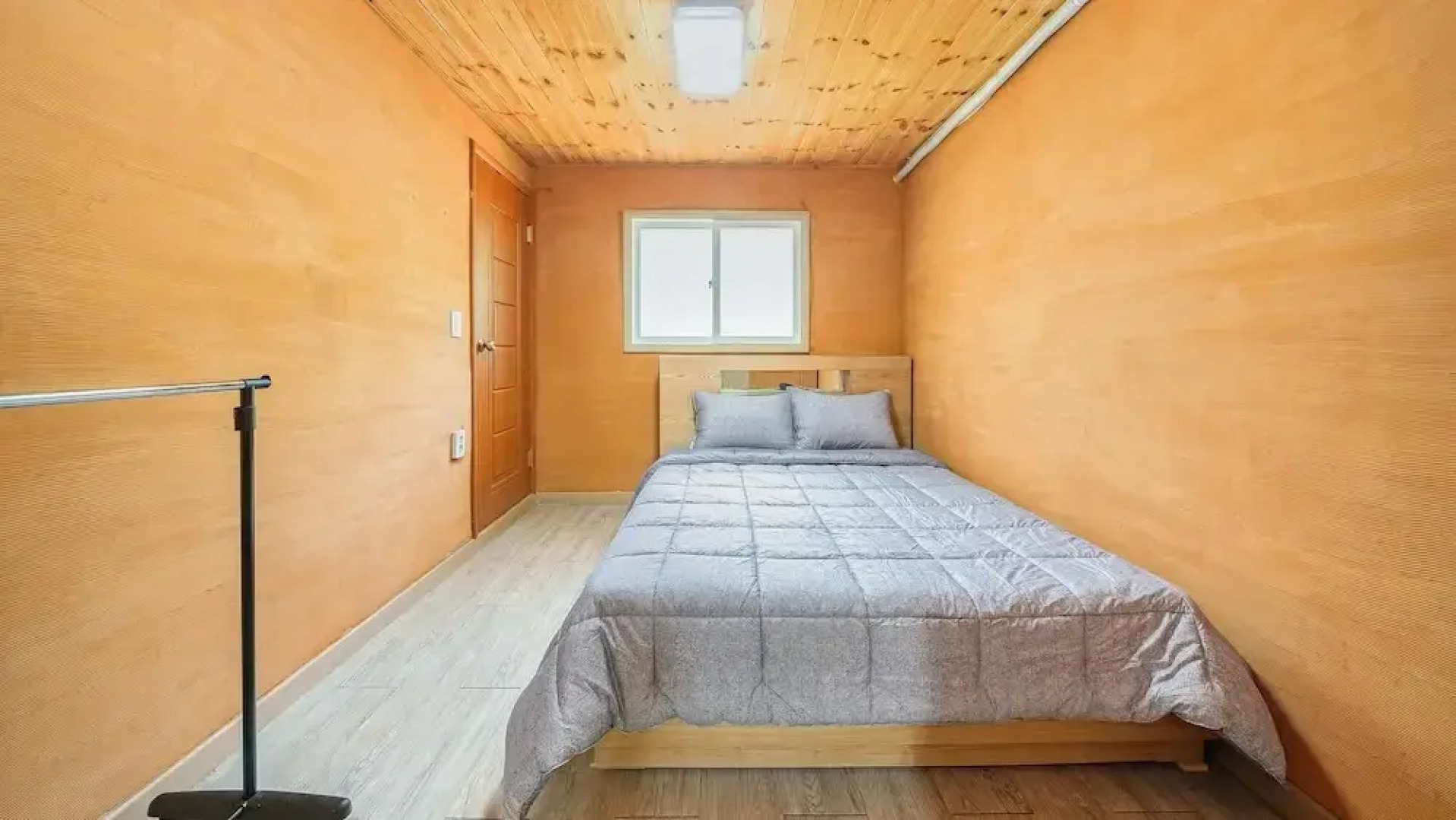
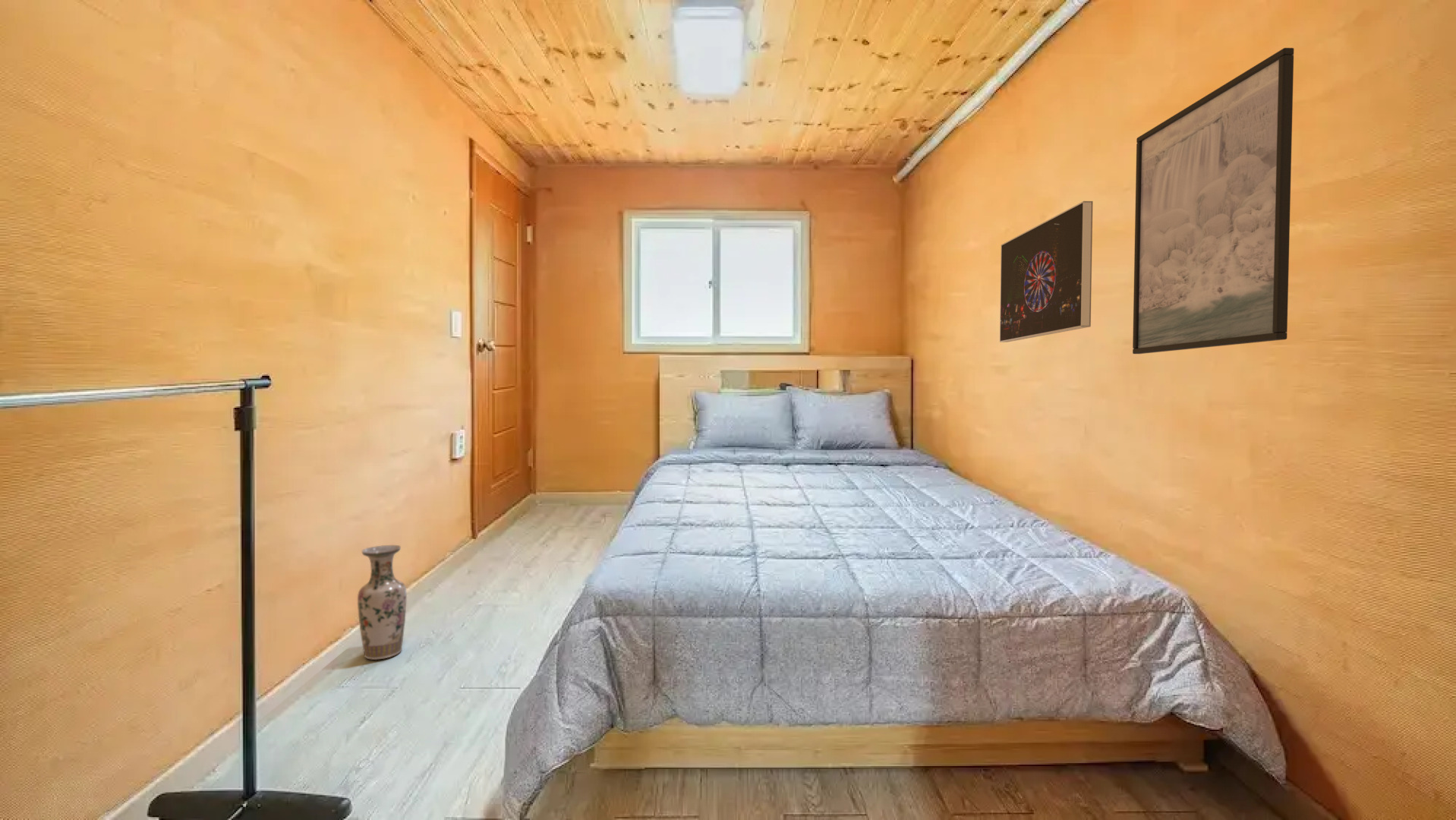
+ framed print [1132,47,1294,355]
+ vase [357,544,408,661]
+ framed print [999,200,1094,343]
